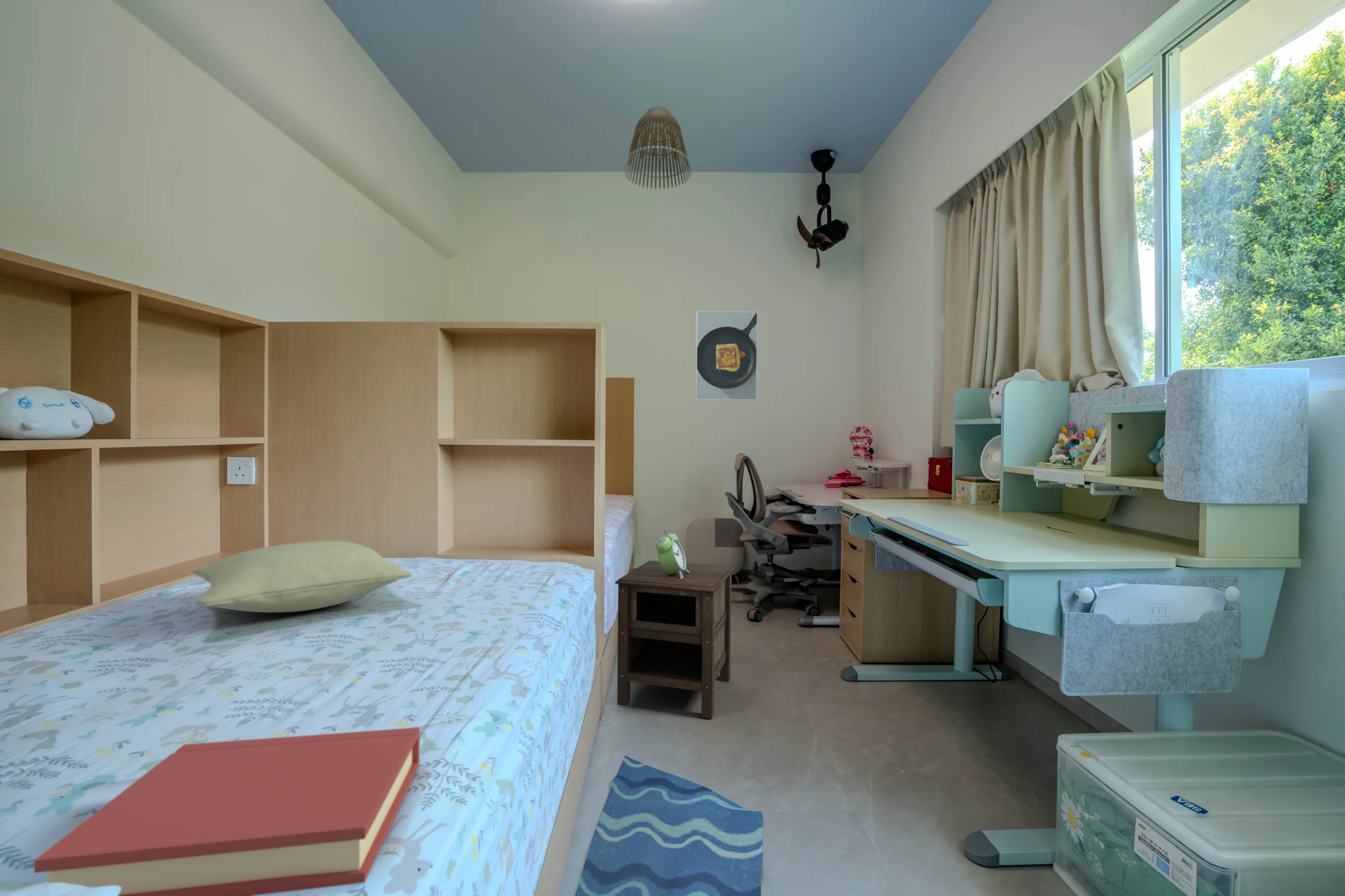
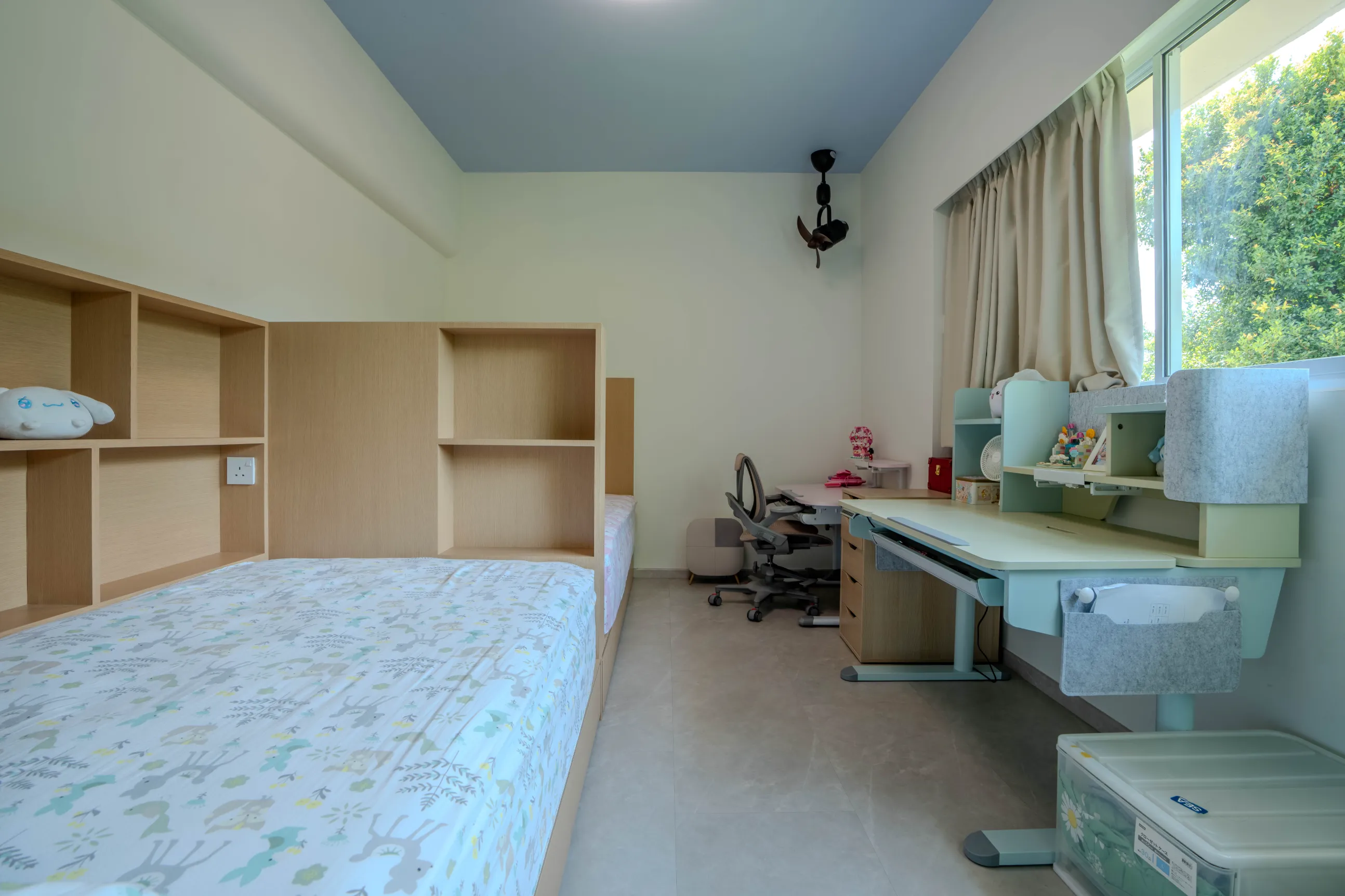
- pillow [192,540,413,613]
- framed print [695,310,758,401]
- lamp shade [623,105,692,190]
- hardback book [34,727,420,896]
- nightstand [615,560,735,719]
- alarm clock [655,529,690,579]
- bath mat [574,755,763,896]
